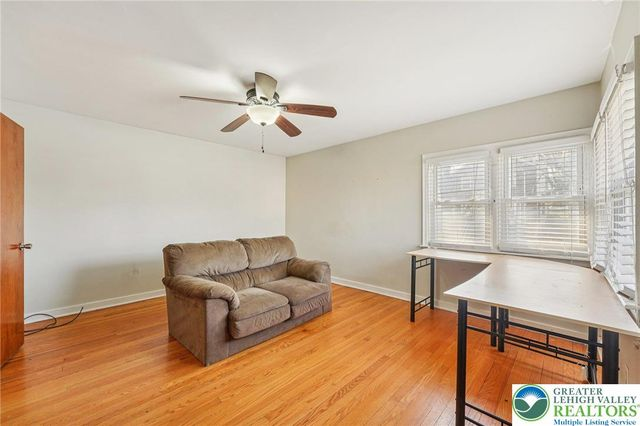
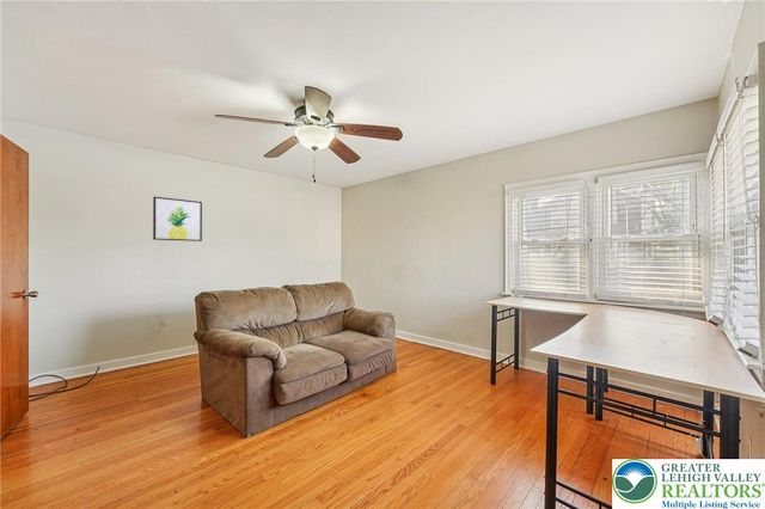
+ wall art [152,196,203,243]
